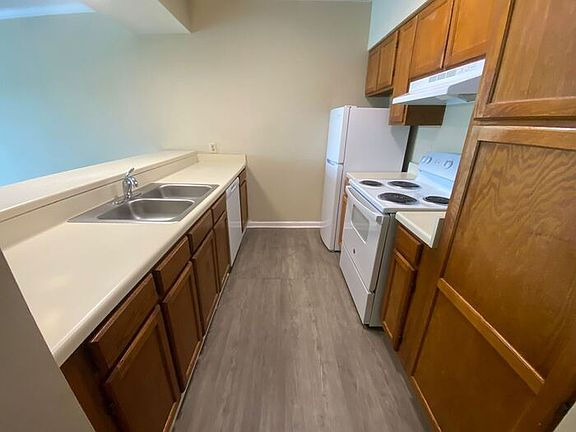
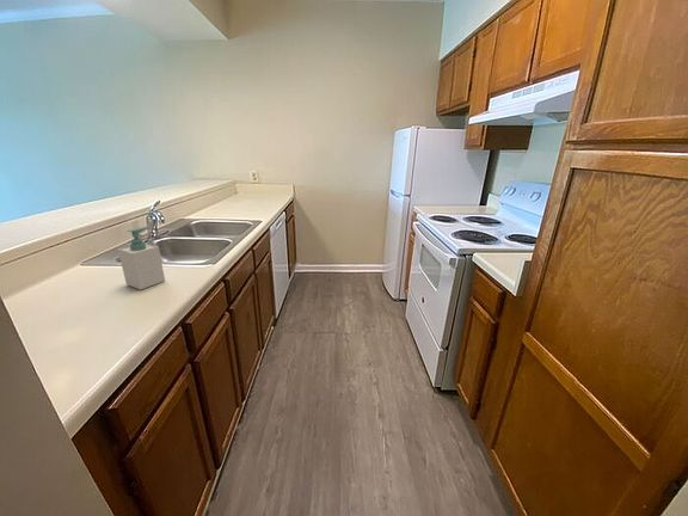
+ soap bottle [117,226,166,290]
